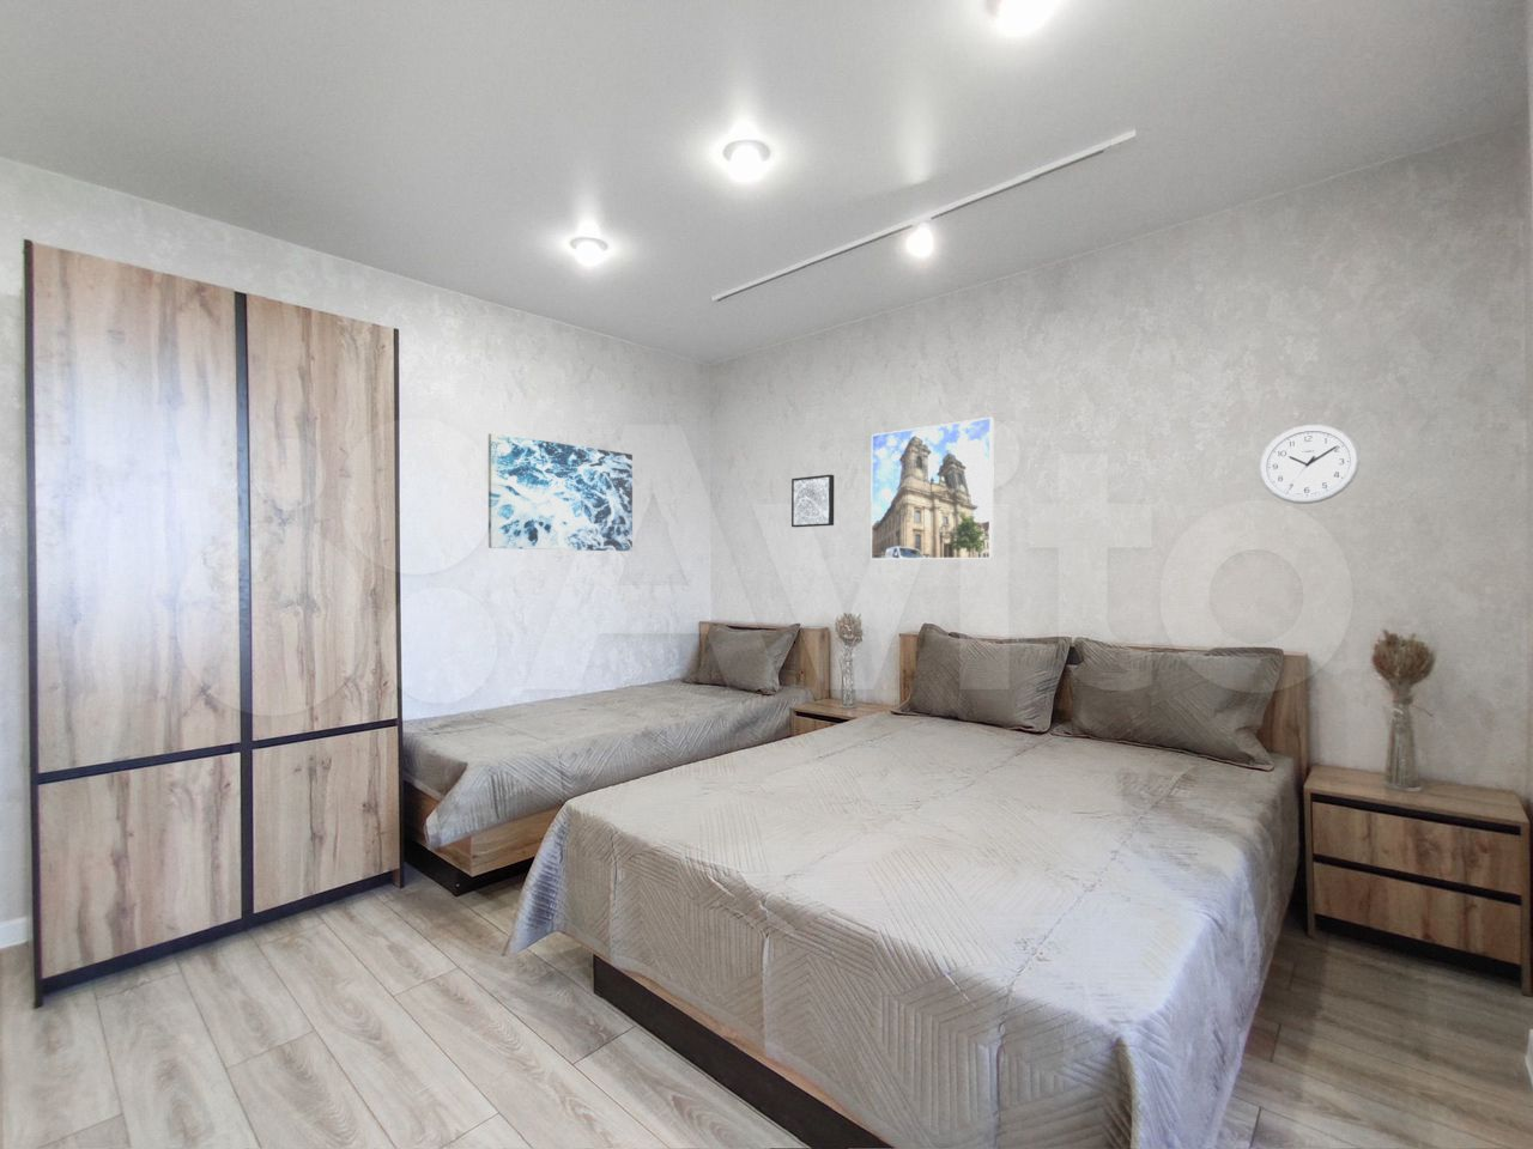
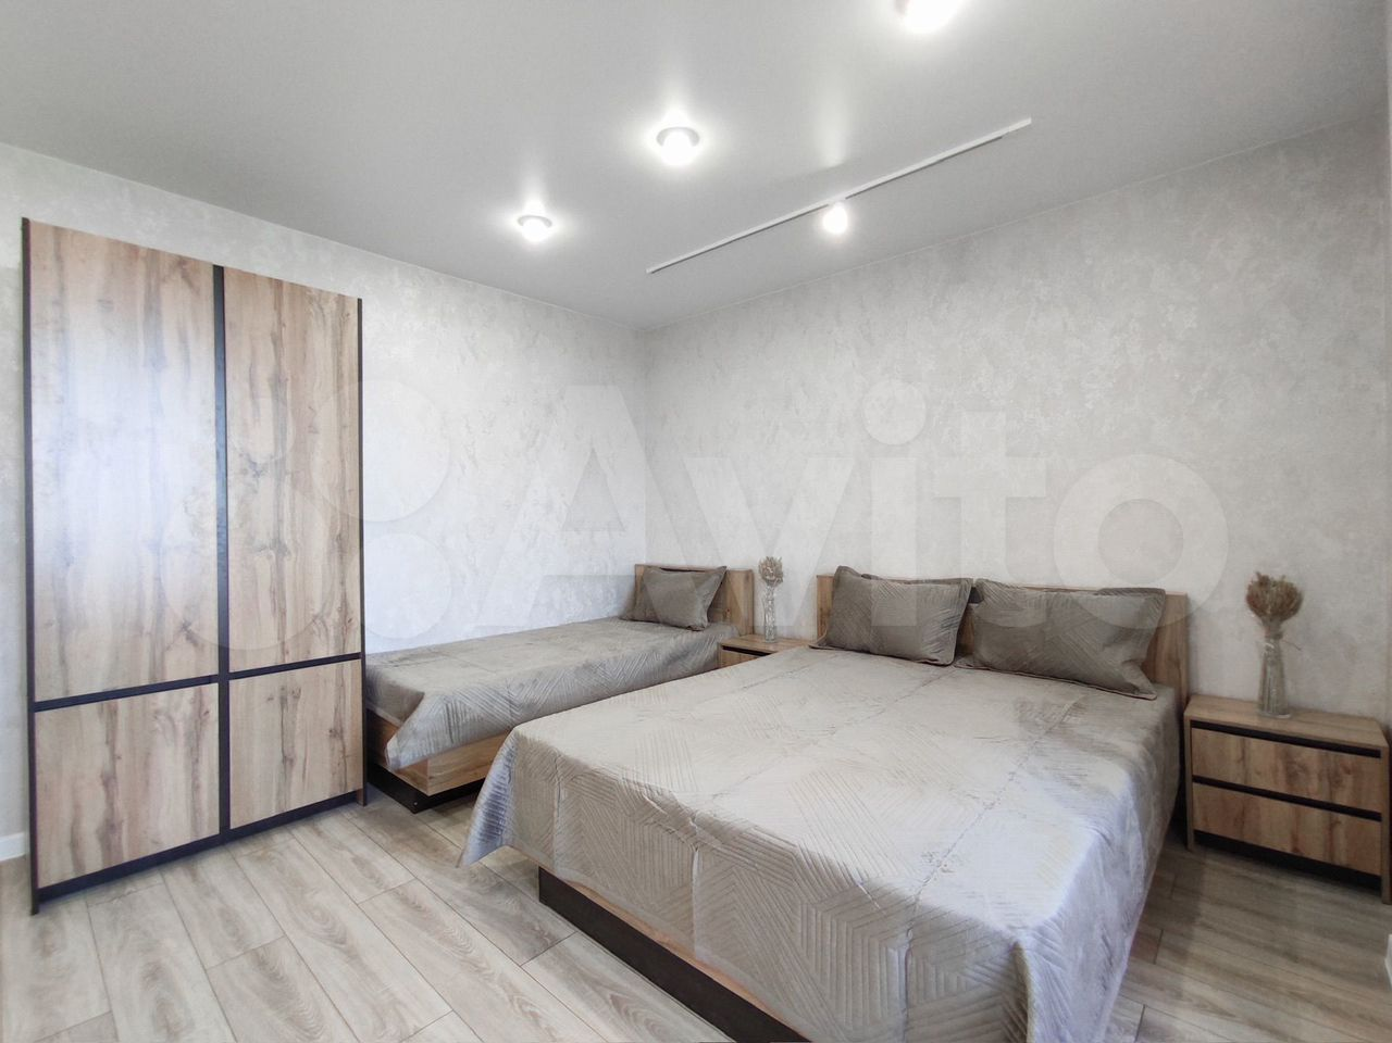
- wall clock [1258,424,1360,504]
- wall art [791,473,835,527]
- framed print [869,416,996,560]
- wall art [488,432,634,553]
